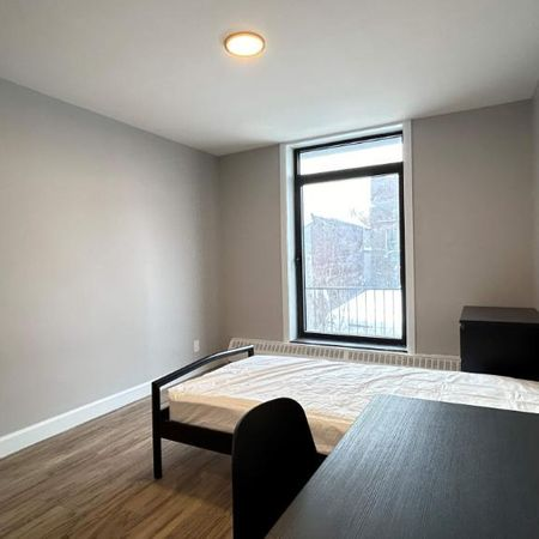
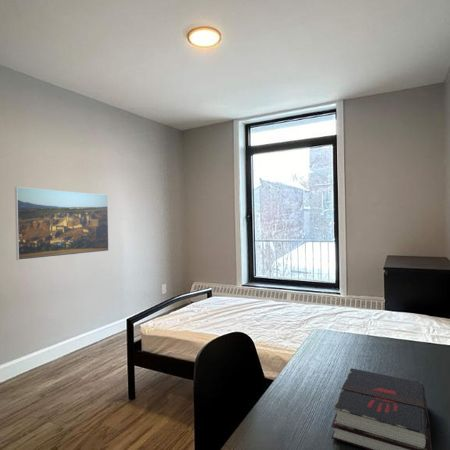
+ hardback book [330,367,433,450]
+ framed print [14,186,110,261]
